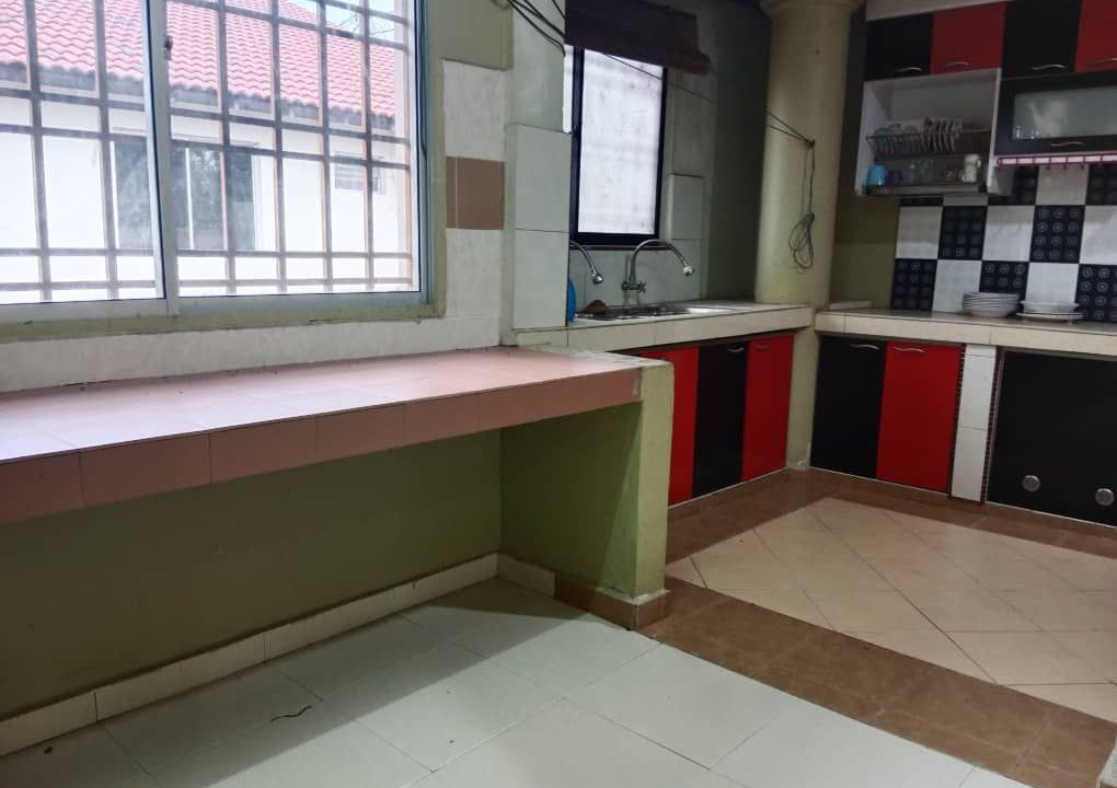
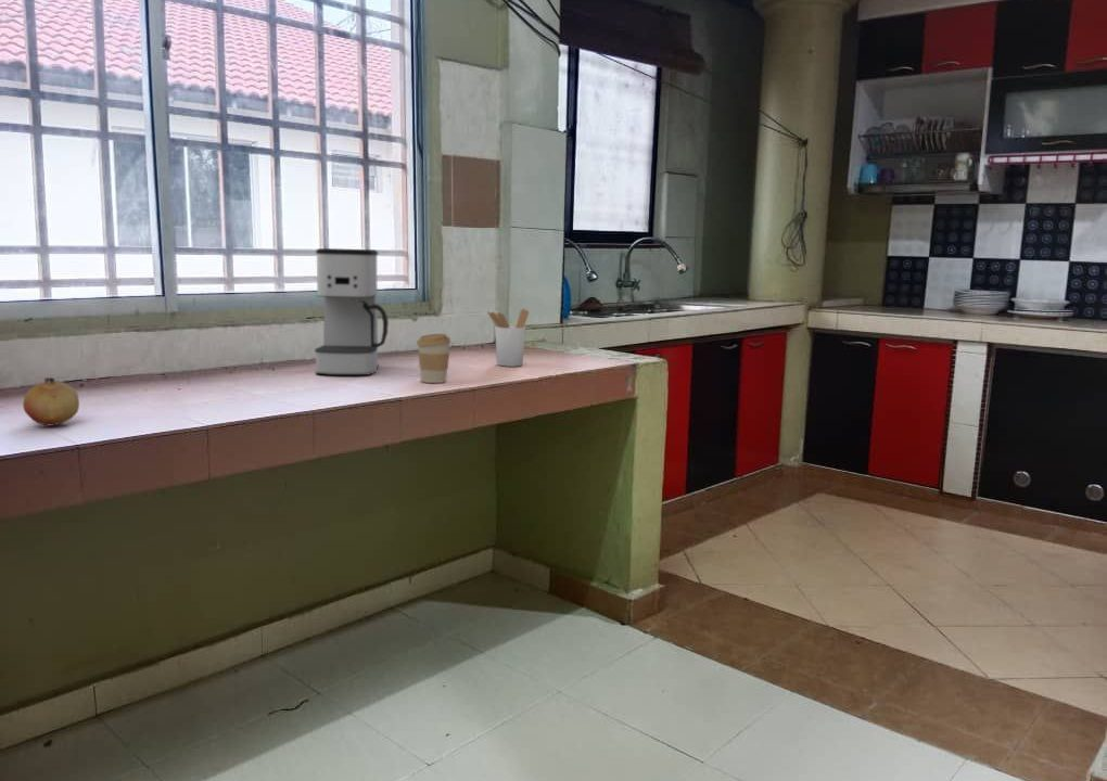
+ coffee cup [416,333,451,384]
+ fruit [22,376,80,427]
+ utensil holder [486,308,530,368]
+ coffee maker [314,247,390,376]
